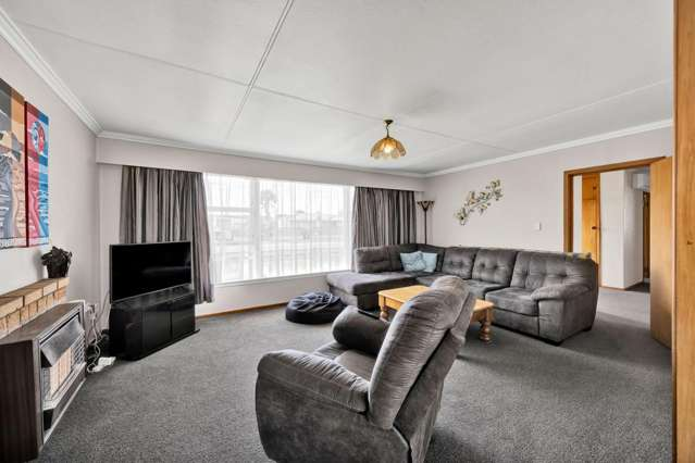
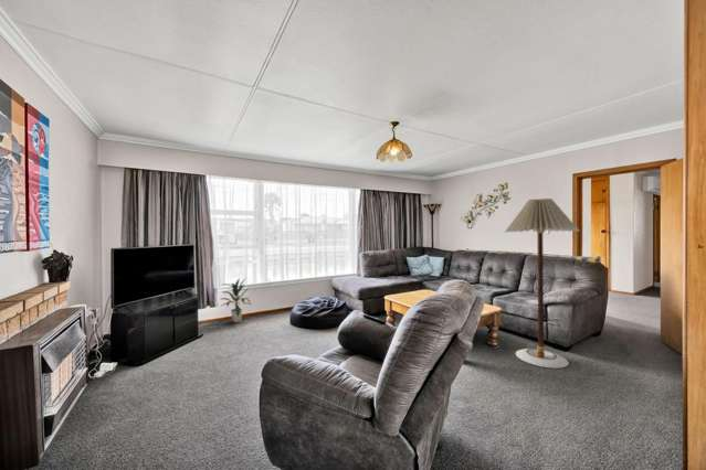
+ indoor plant [219,276,252,323]
+ floor lamp [504,197,581,370]
